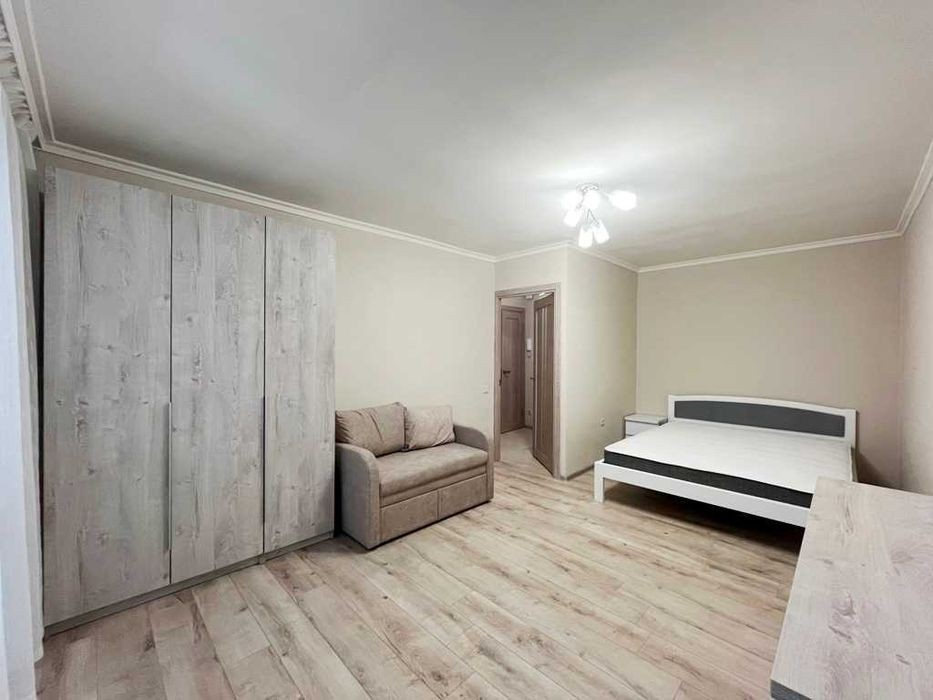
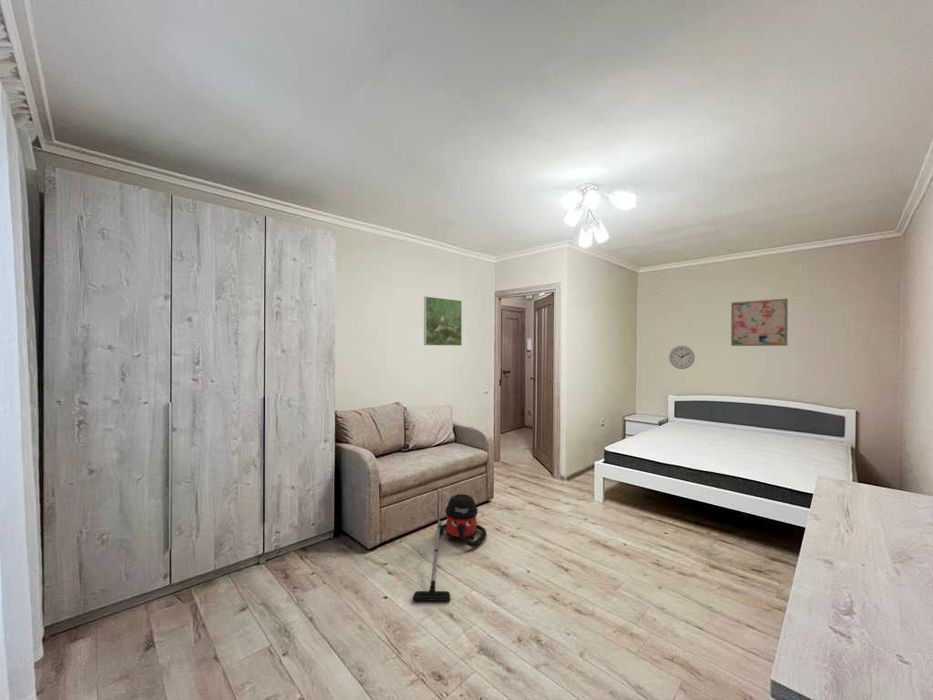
+ wall art [730,298,789,347]
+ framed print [423,295,463,347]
+ wall clock [668,345,696,370]
+ vacuum cleaner [412,493,488,602]
